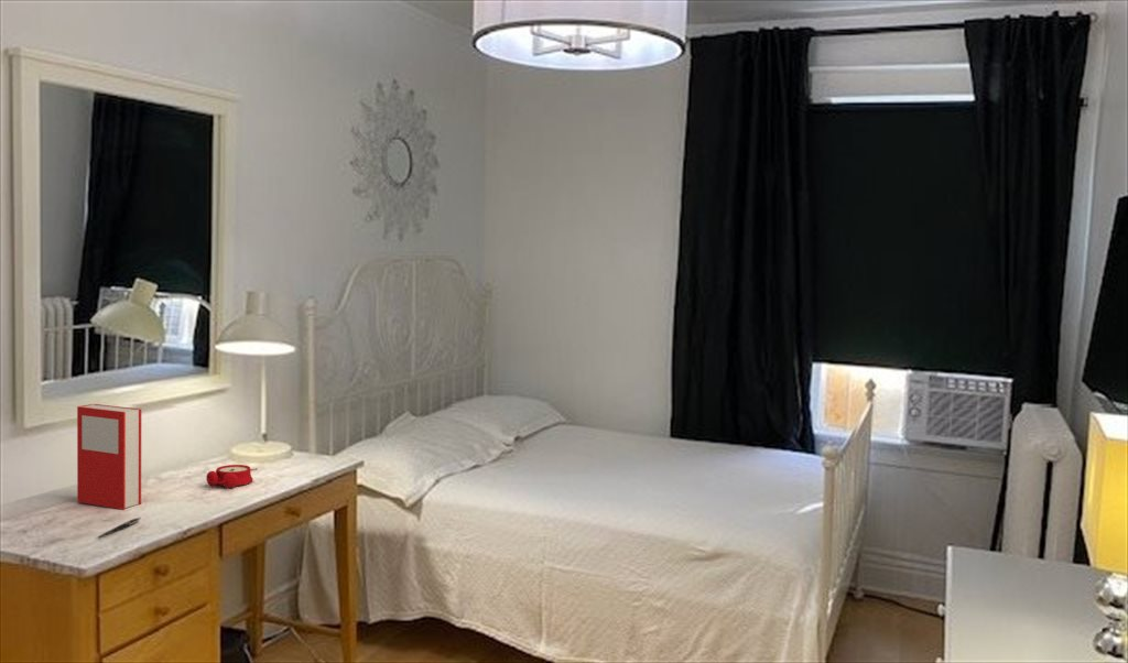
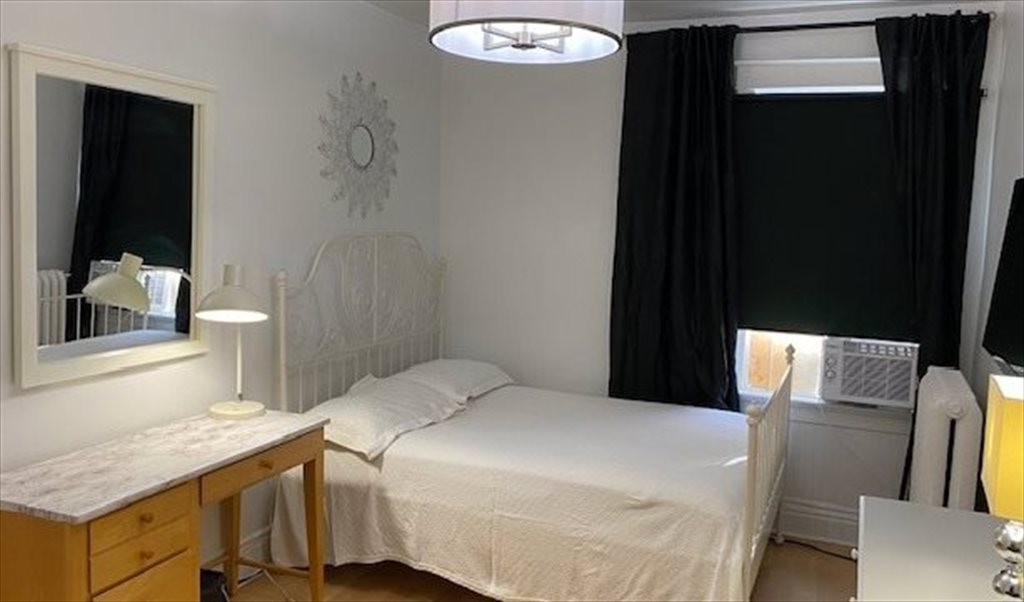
- pen [97,517,142,539]
- alarm clock [205,464,258,489]
- book [76,403,142,511]
